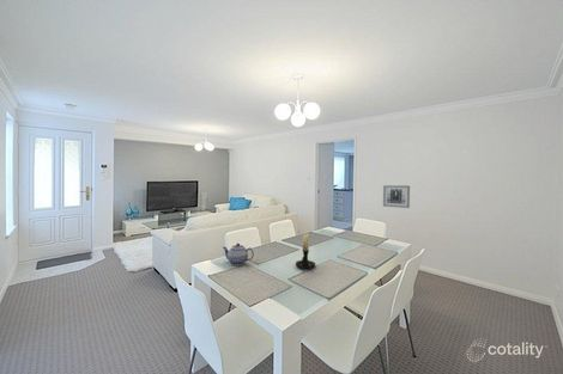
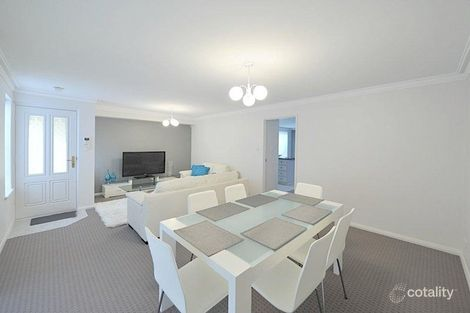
- candle holder [295,228,316,271]
- wall art [382,184,411,209]
- teapot [222,243,255,266]
